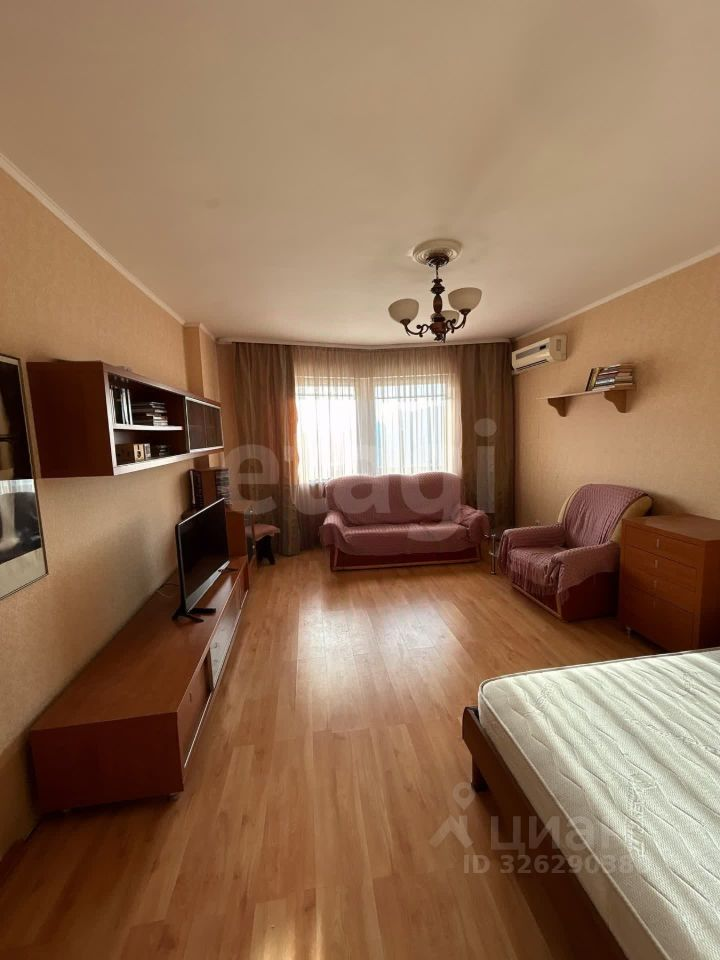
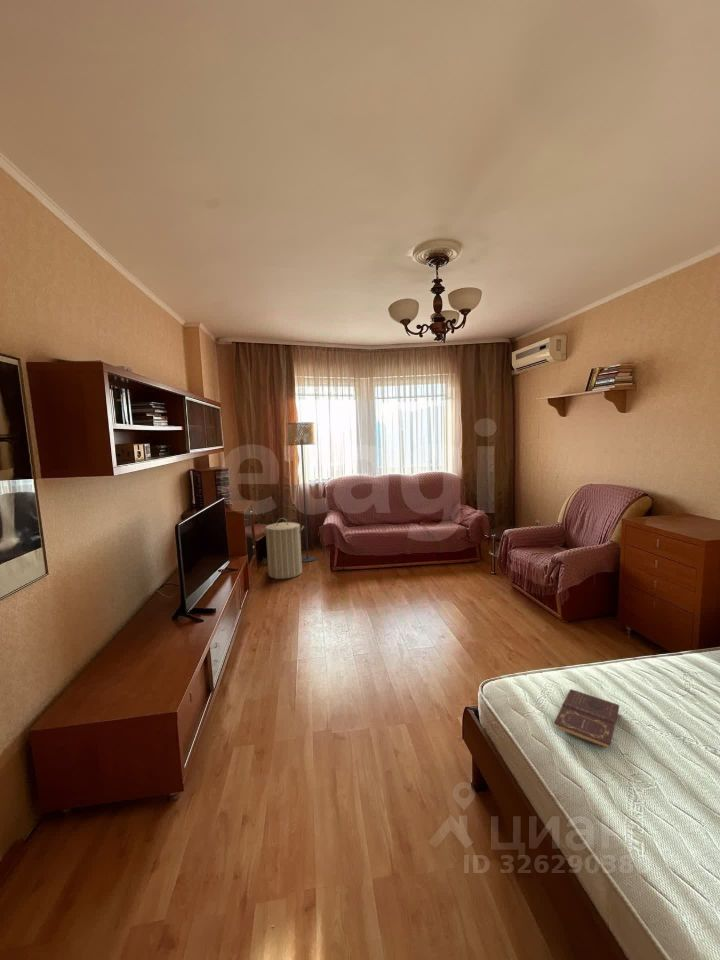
+ laundry hamper [260,517,305,580]
+ floor lamp [286,421,317,563]
+ book [553,688,622,749]
